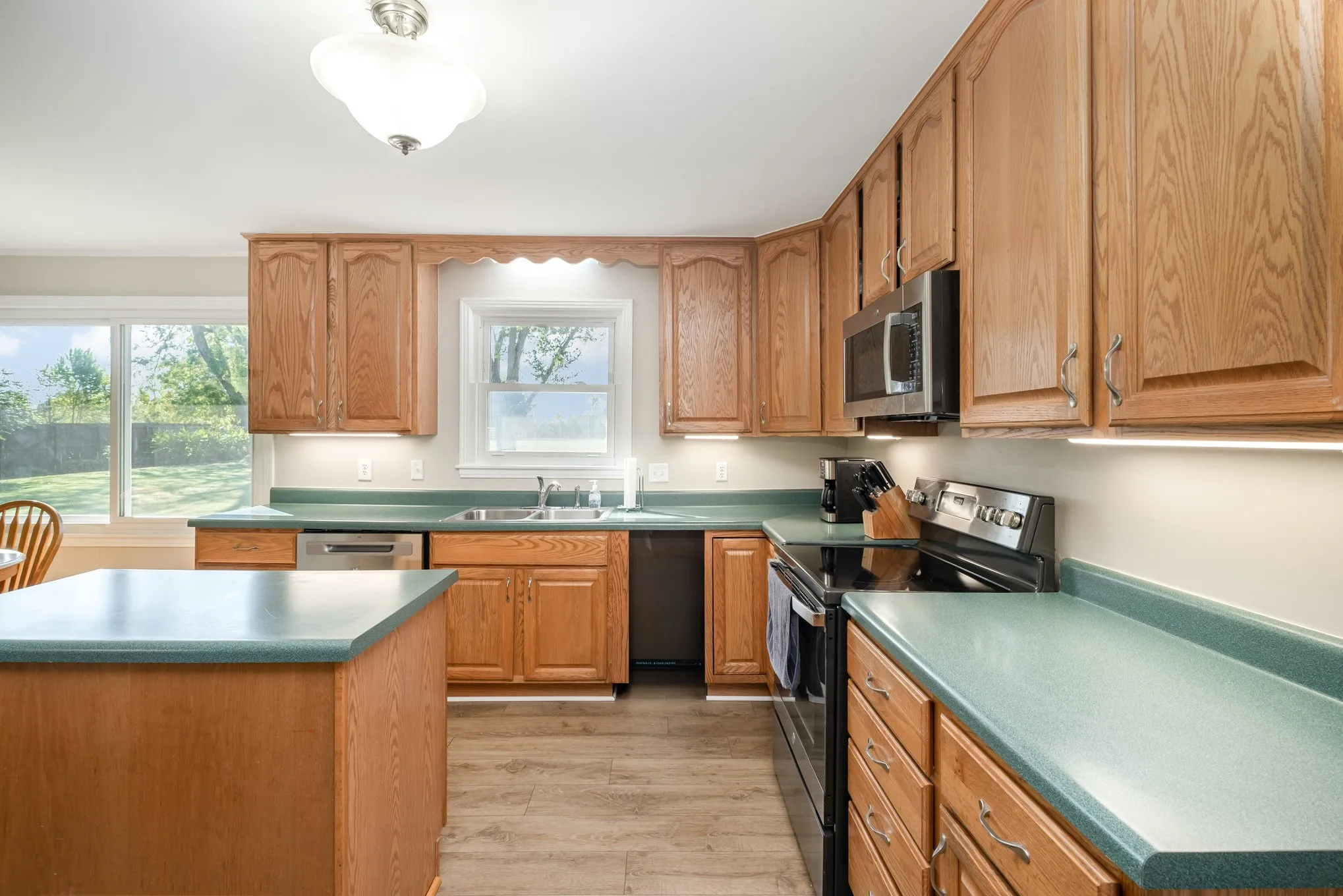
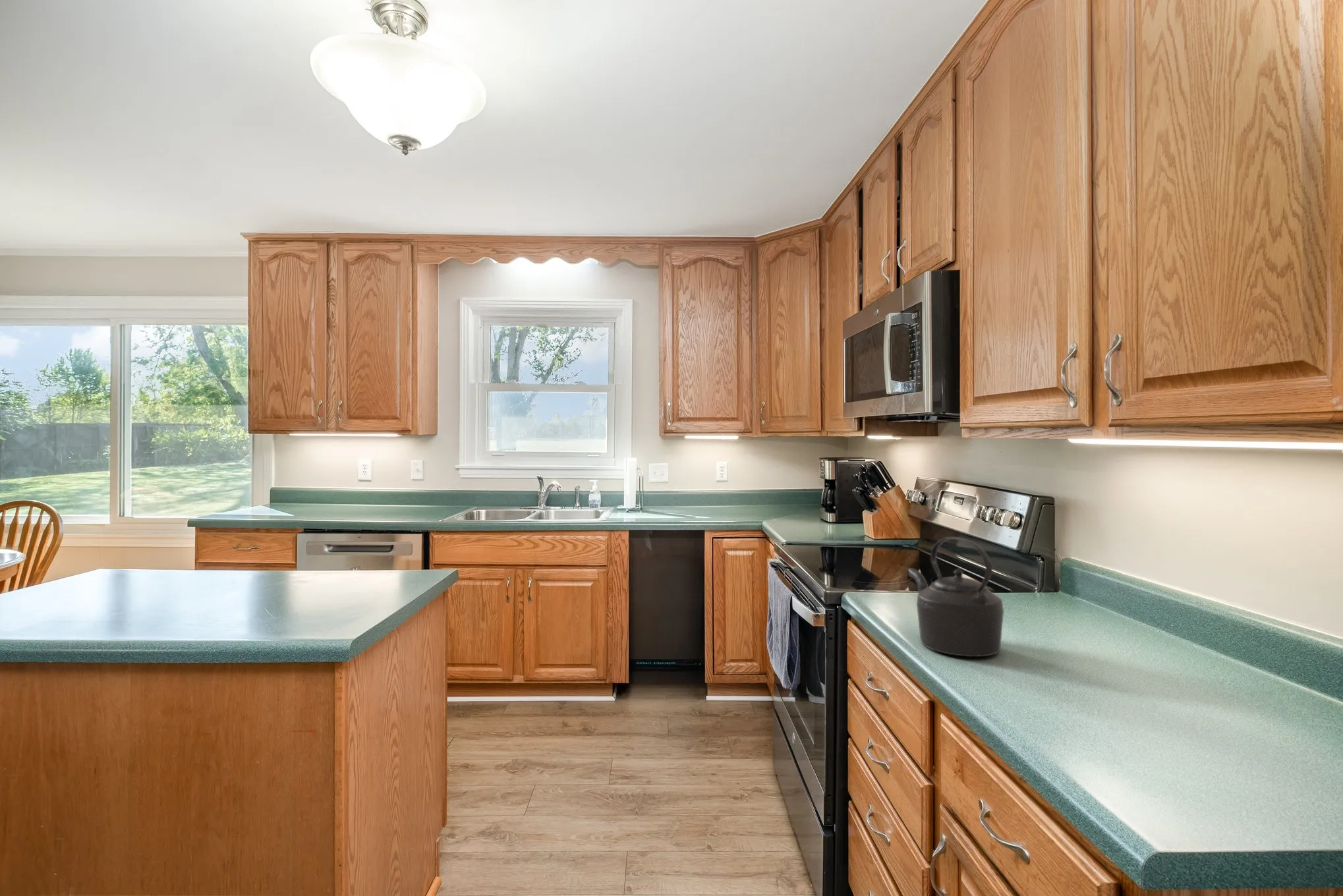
+ kettle [907,536,1004,658]
